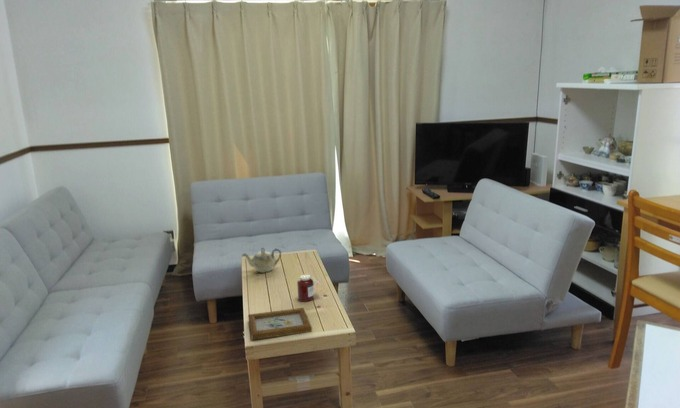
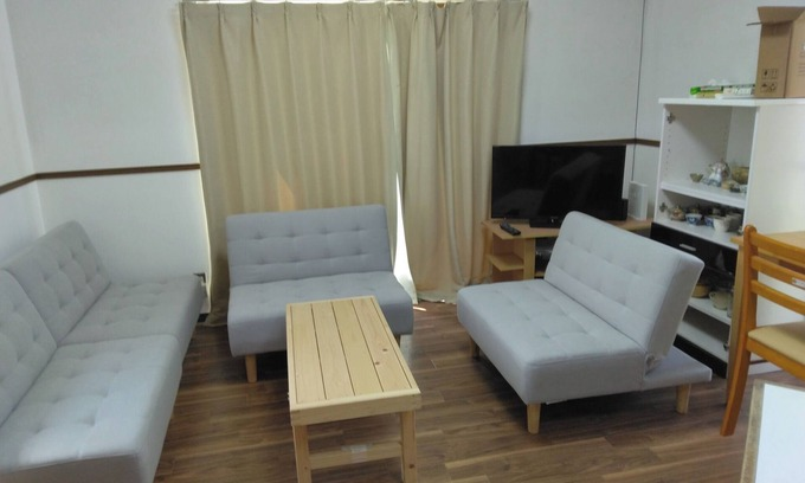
- teapot [241,246,282,274]
- jar [296,273,323,303]
- picture frame [248,307,313,341]
